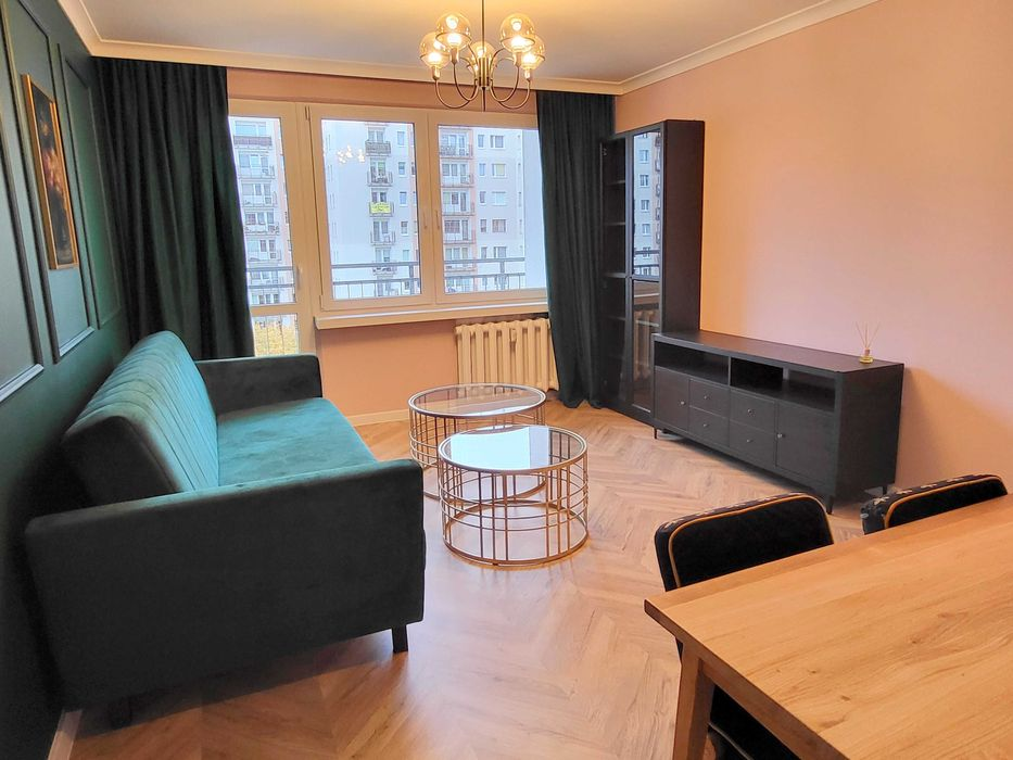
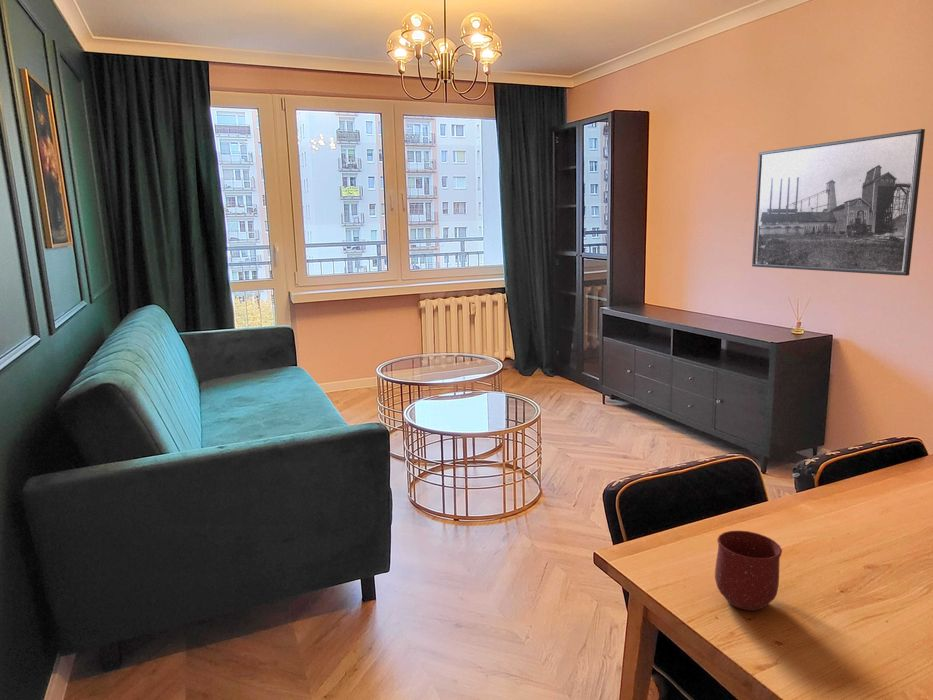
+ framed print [751,128,926,277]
+ mug [714,530,783,612]
